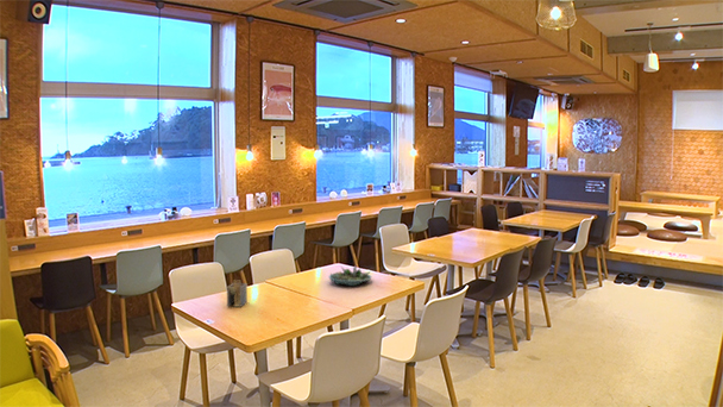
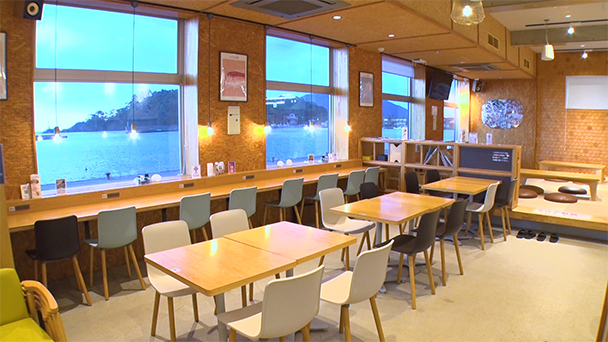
- succulent planter [328,265,372,287]
- napkin holder [226,280,249,308]
